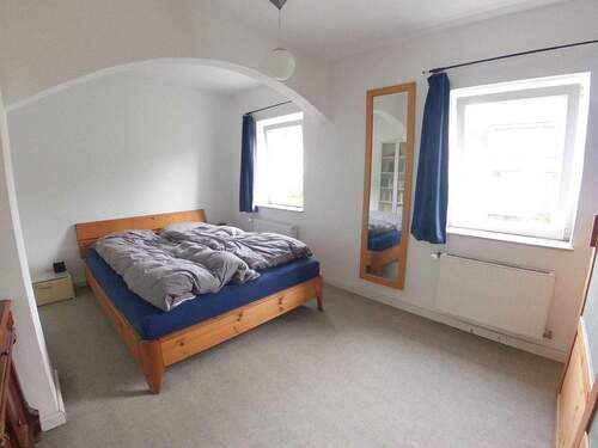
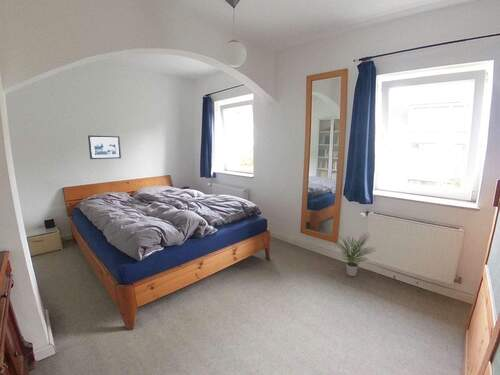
+ picture frame [87,134,122,160]
+ potted plant [333,232,377,277]
